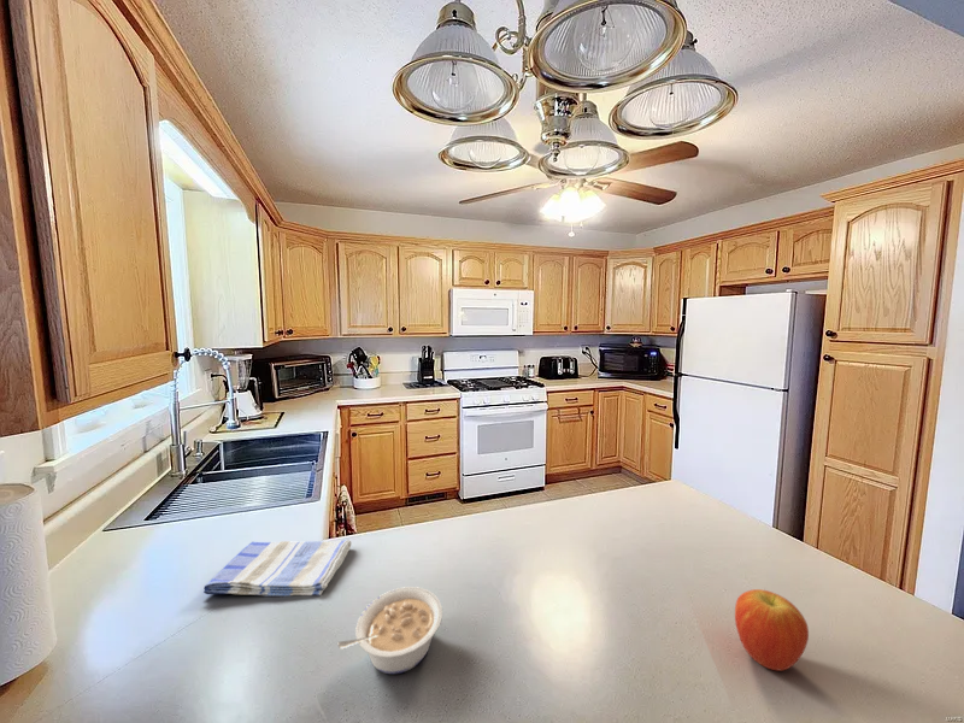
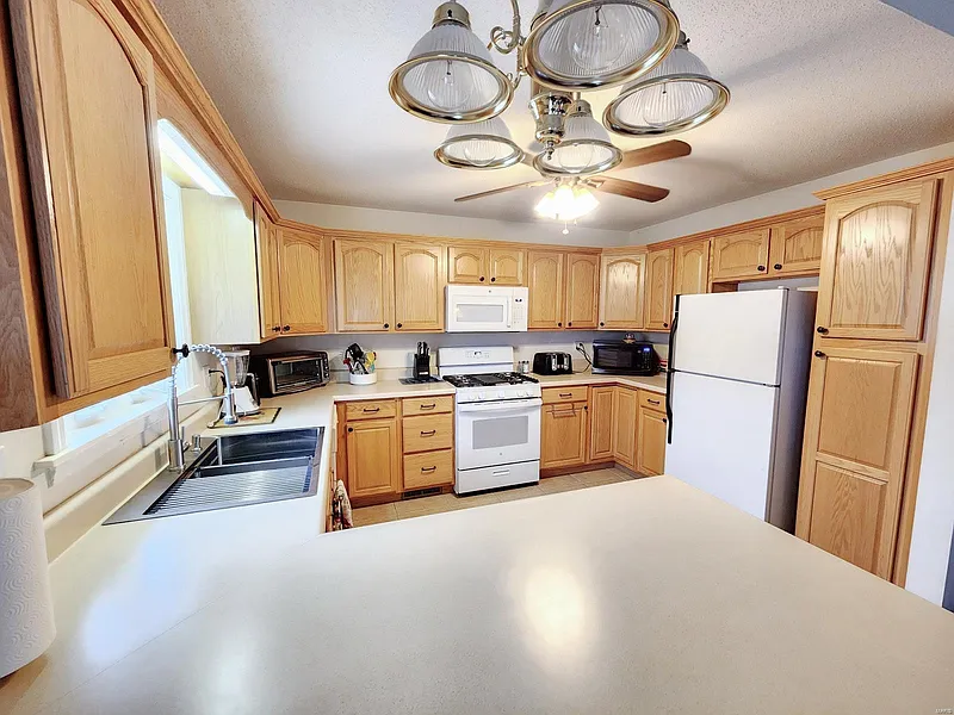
- fruit [734,588,810,672]
- dish towel [202,539,352,598]
- legume [336,586,443,675]
